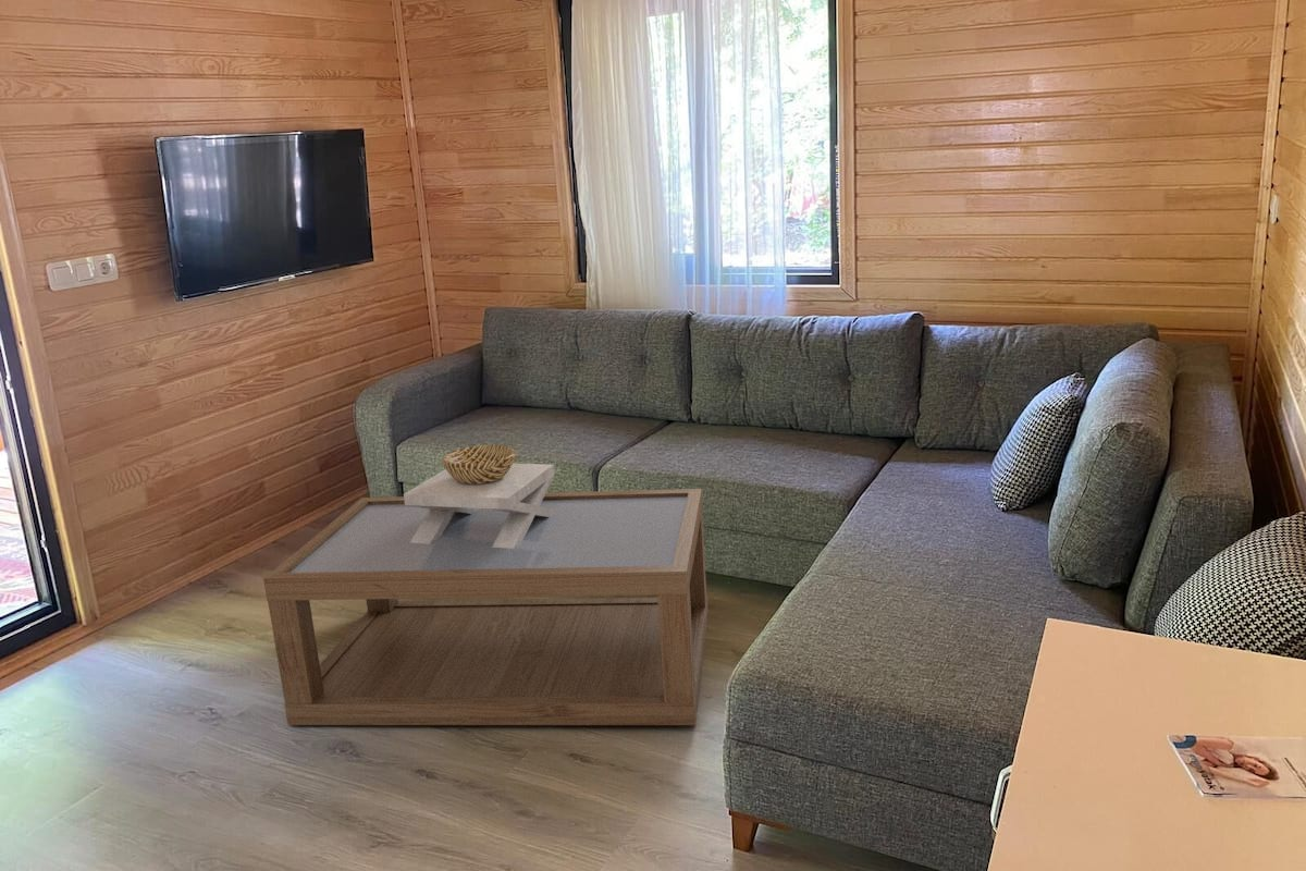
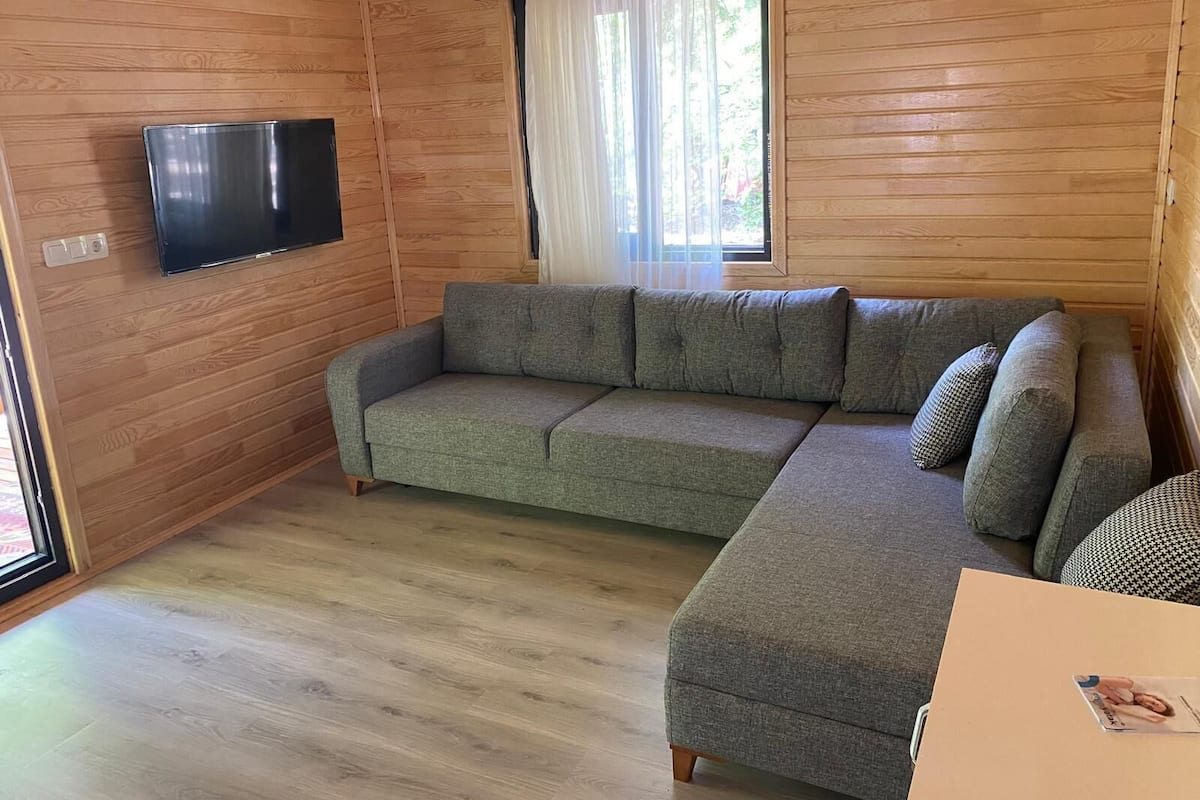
- coffee table [262,488,709,726]
- decorative bowl [403,444,557,549]
